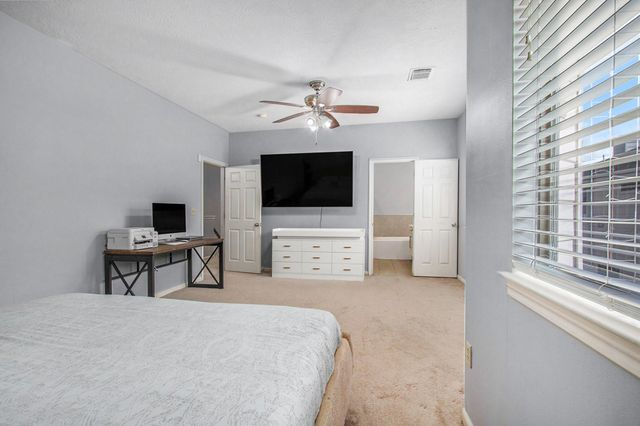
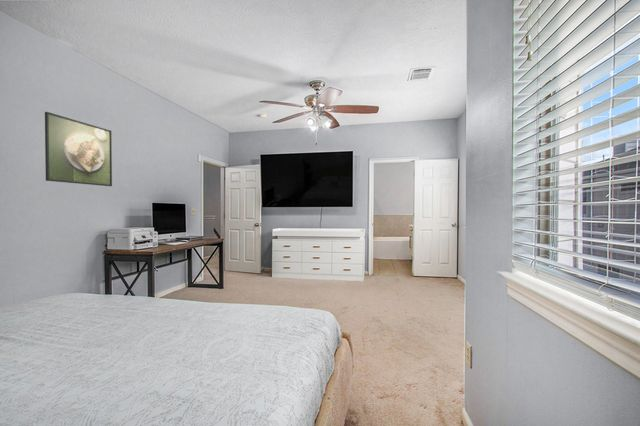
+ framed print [44,111,113,187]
